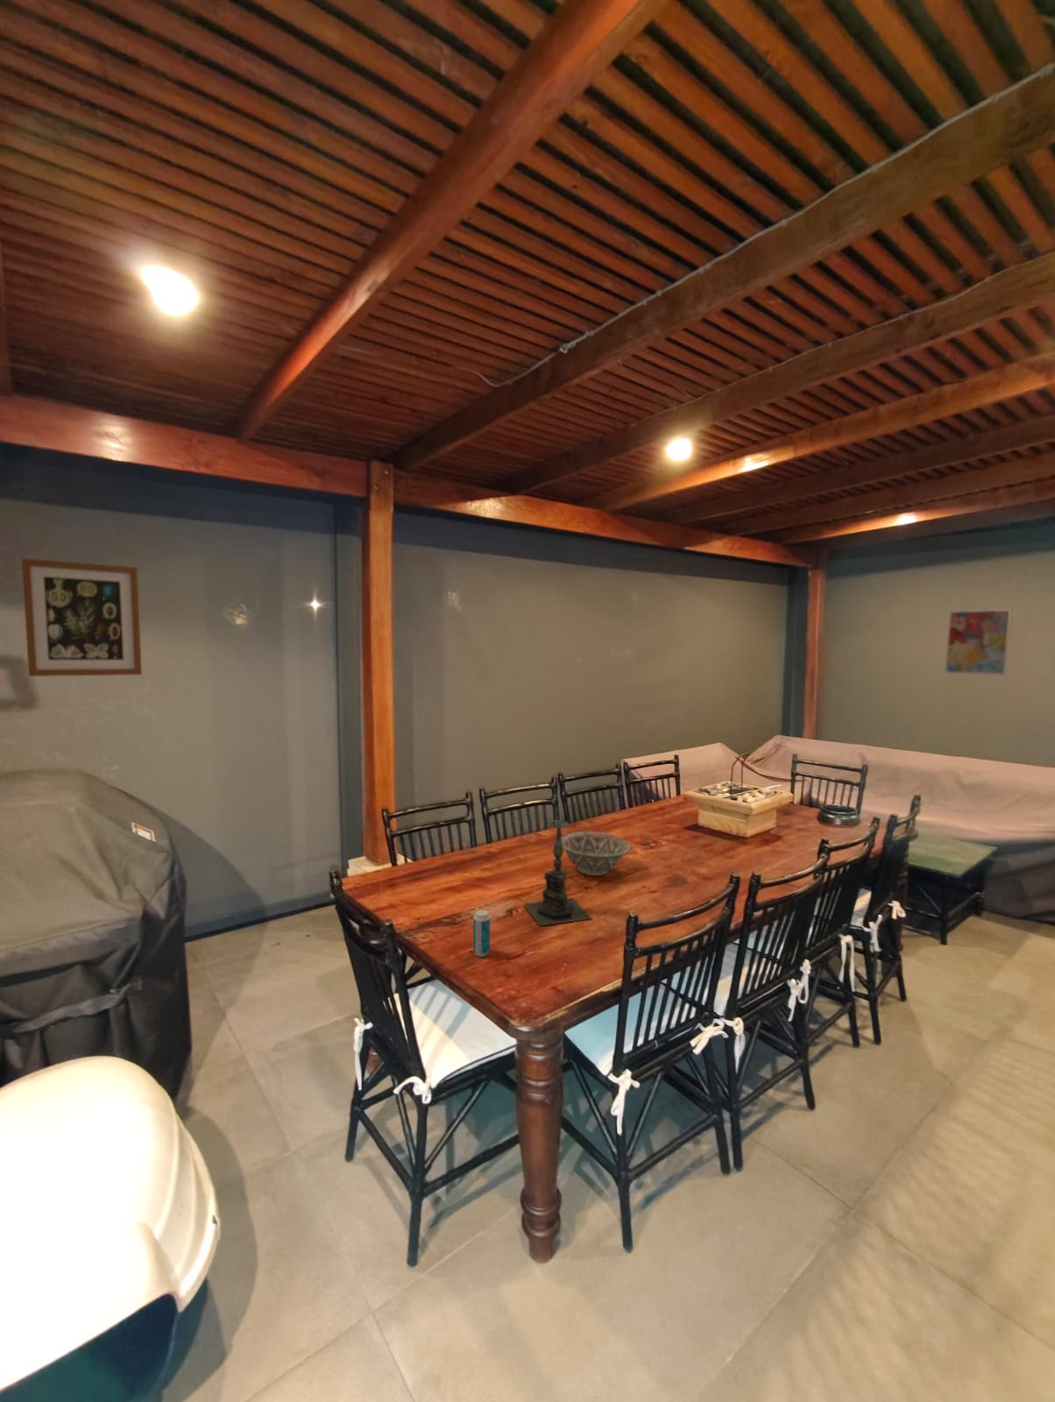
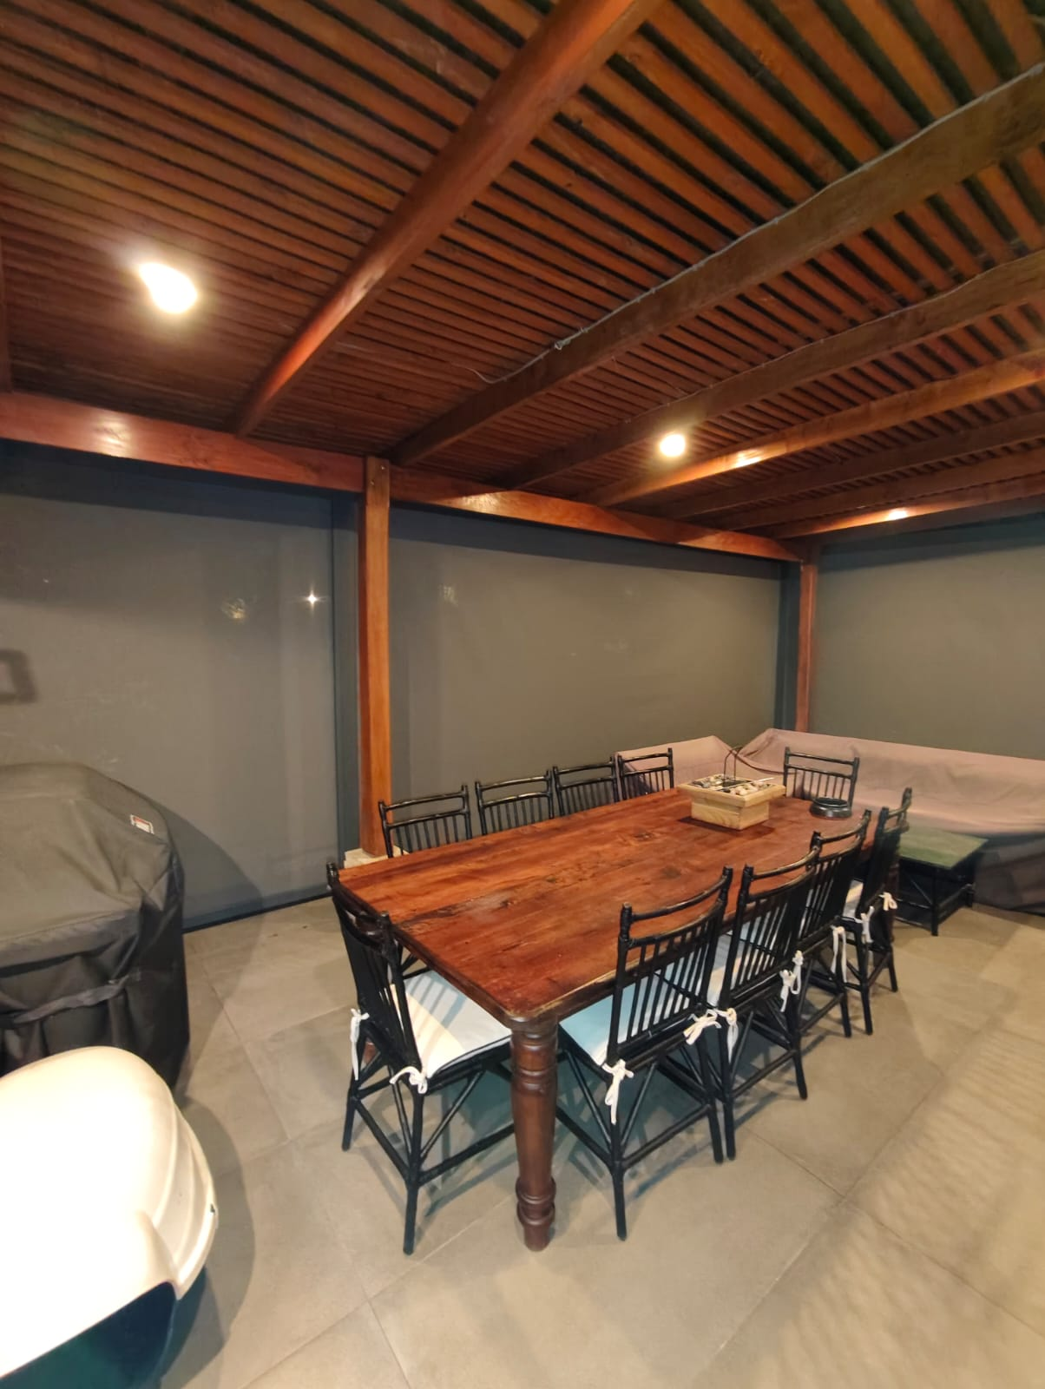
- wall art [944,608,1013,676]
- beverage can [472,909,492,958]
- wall art [21,557,143,677]
- candle holder [523,807,593,927]
- decorative bowl [561,831,632,877]
